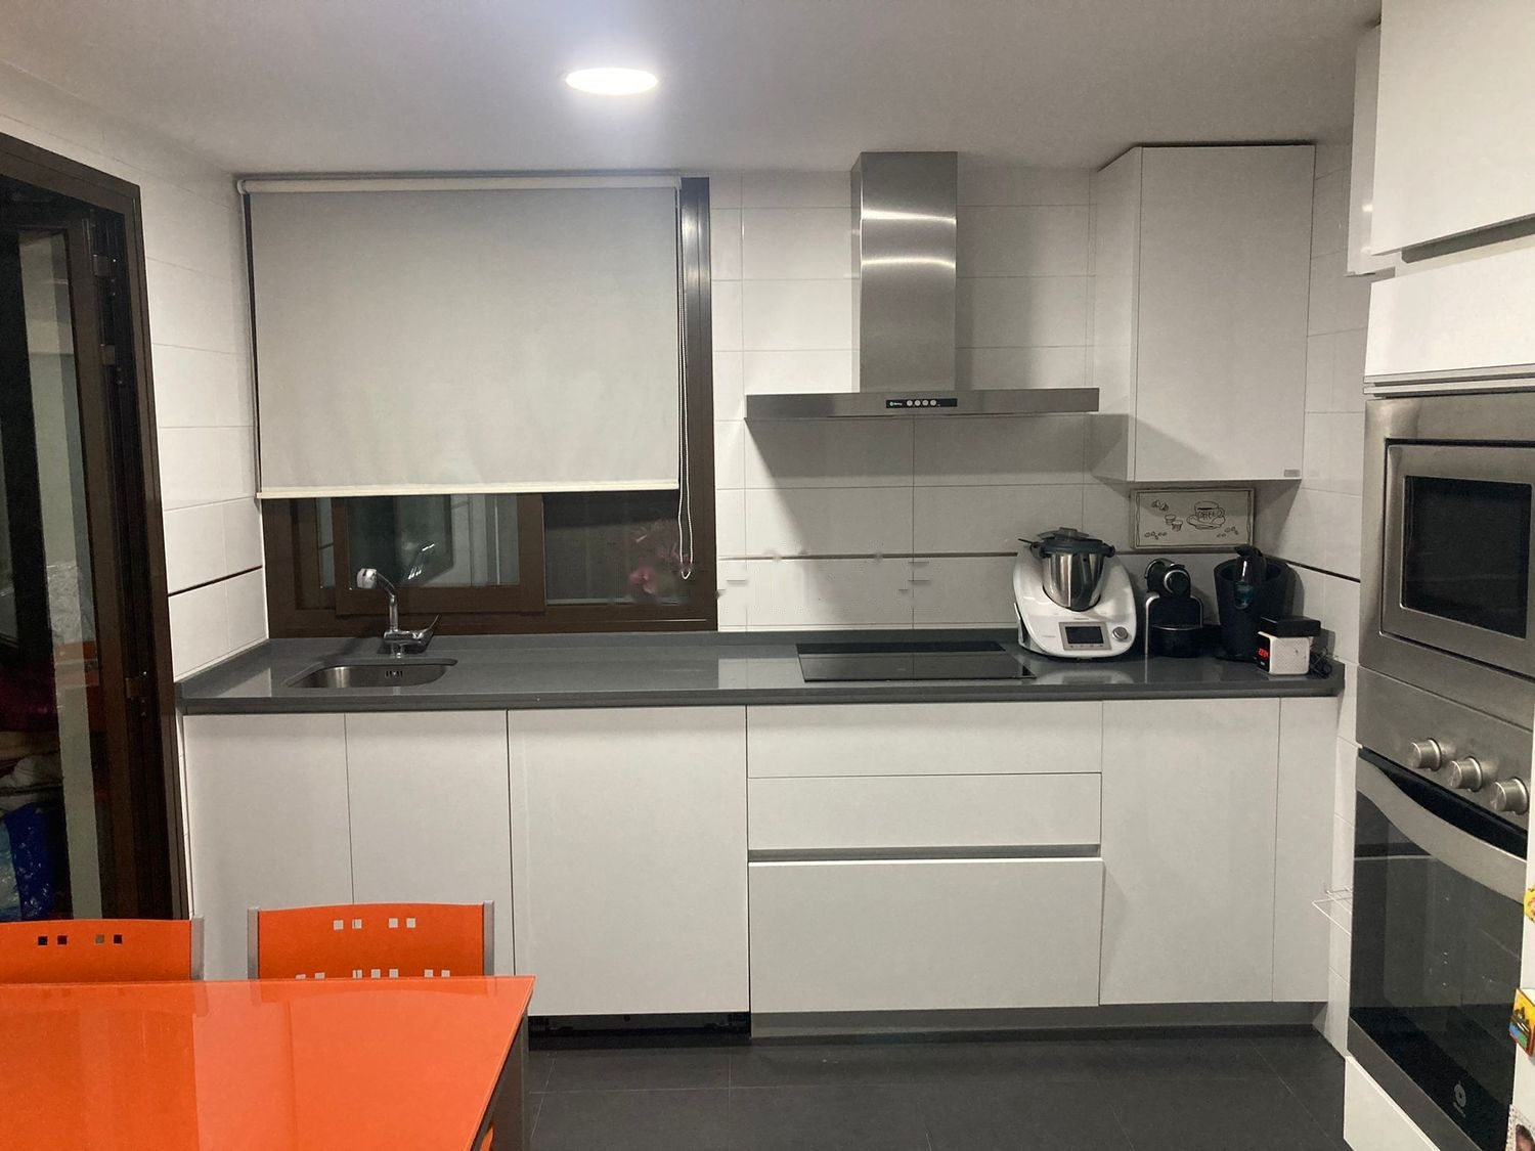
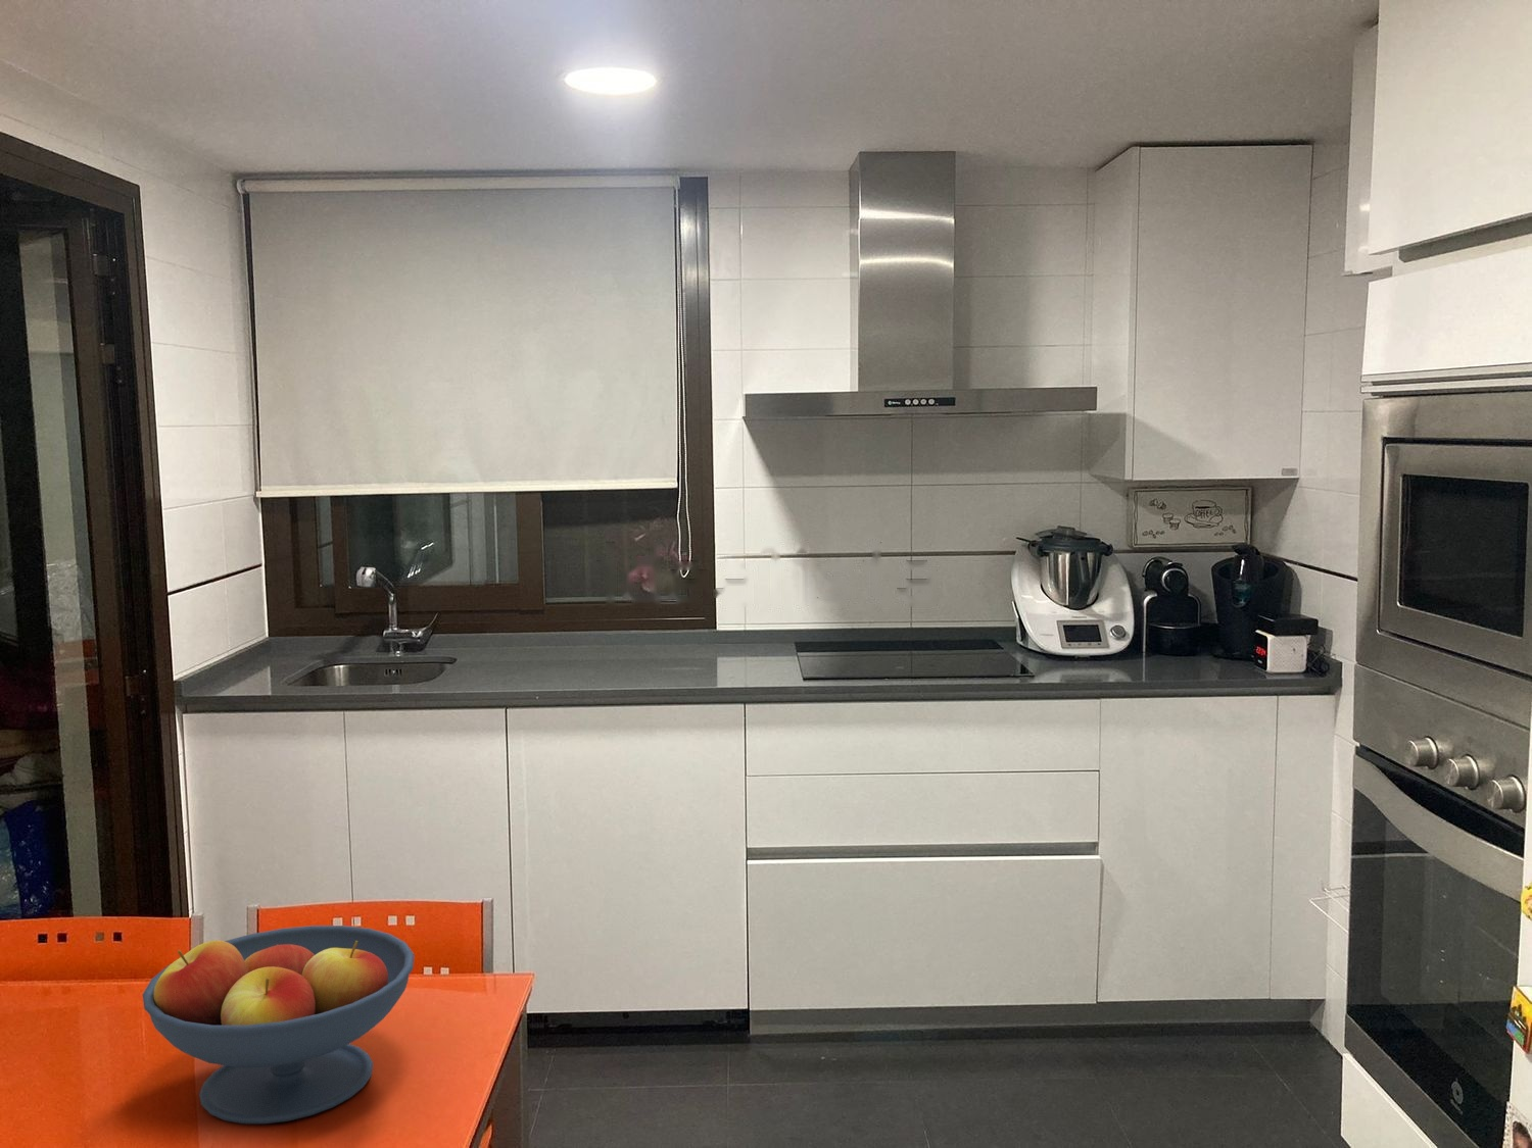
+ fruit bowl [142,925,416,1125]
